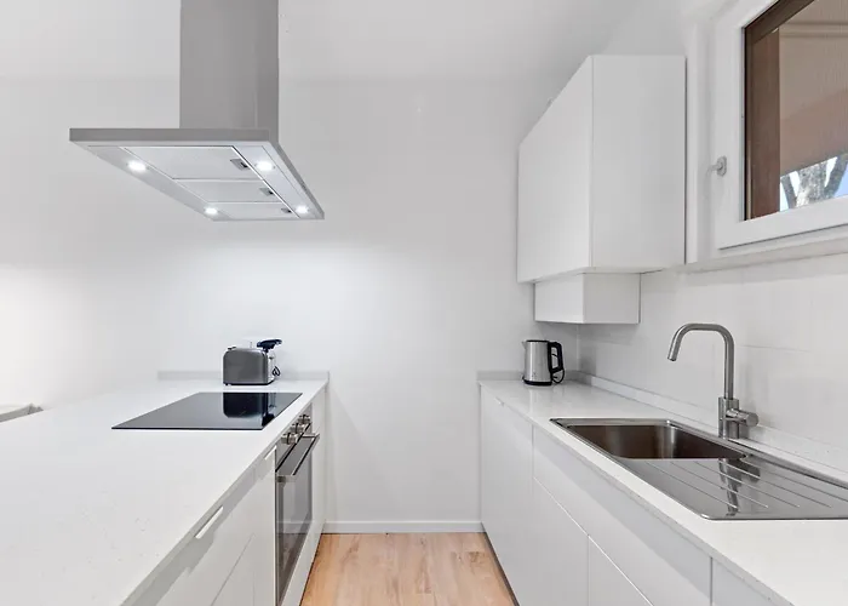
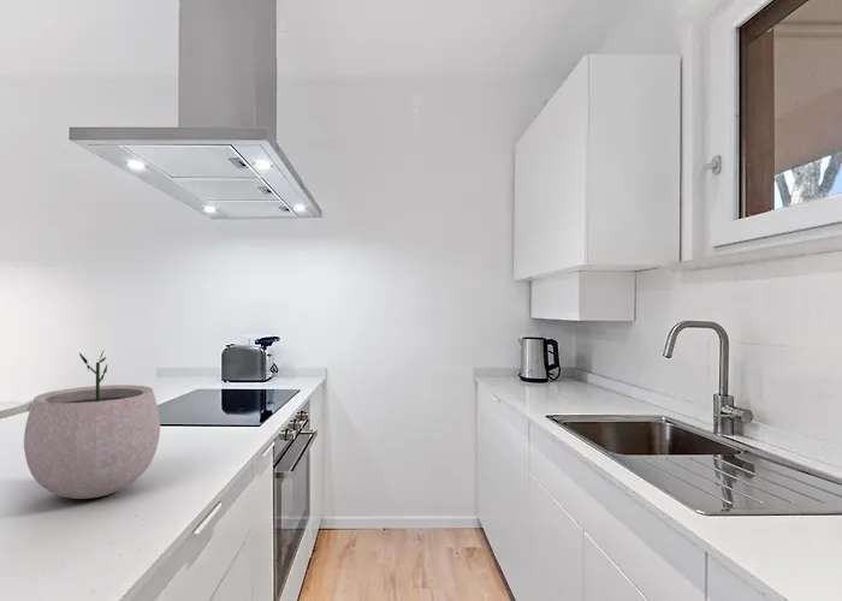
+ plant pot [23,350,161,500]
